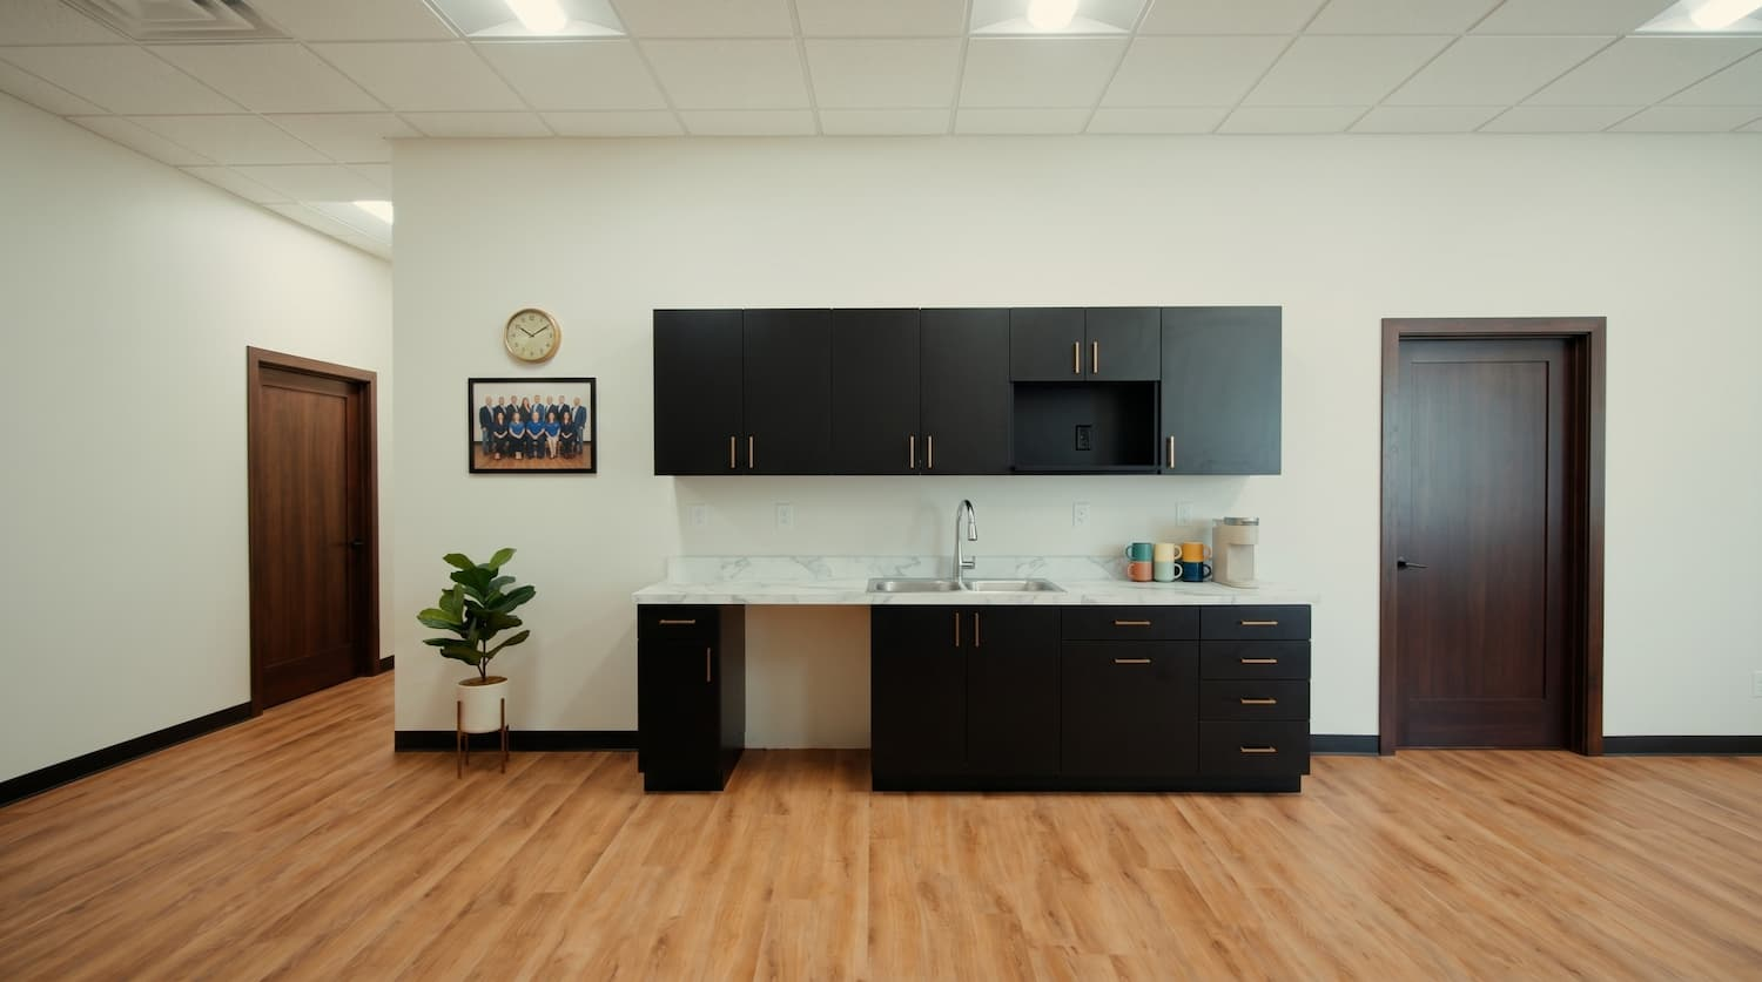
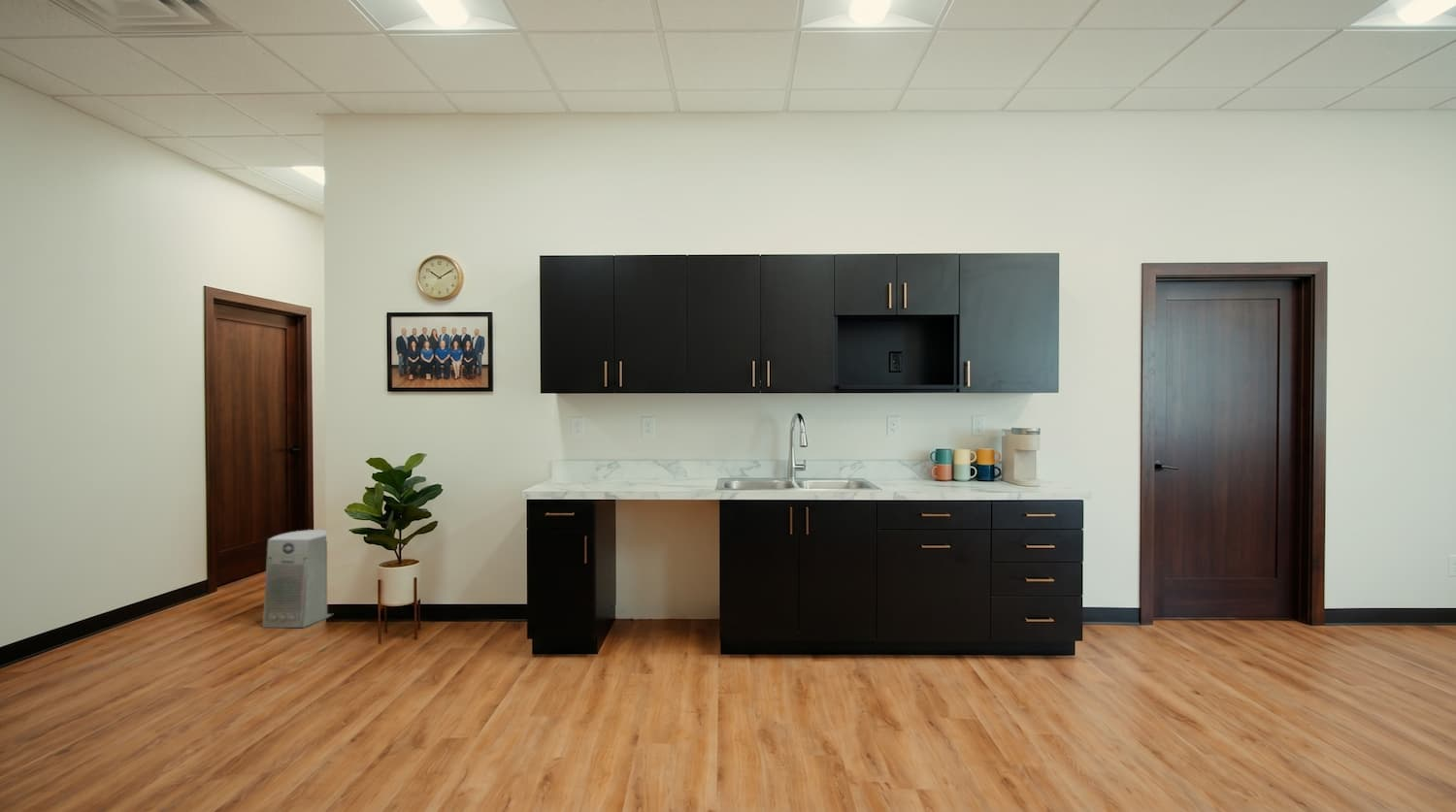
+ fan [261,529,334,629]
